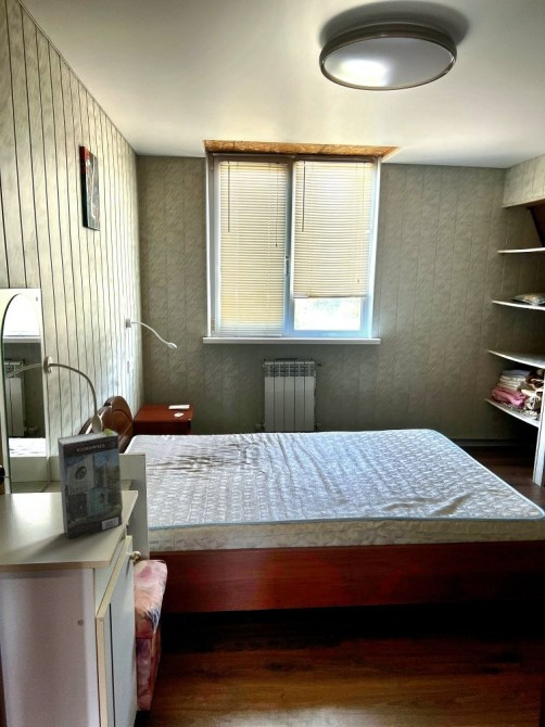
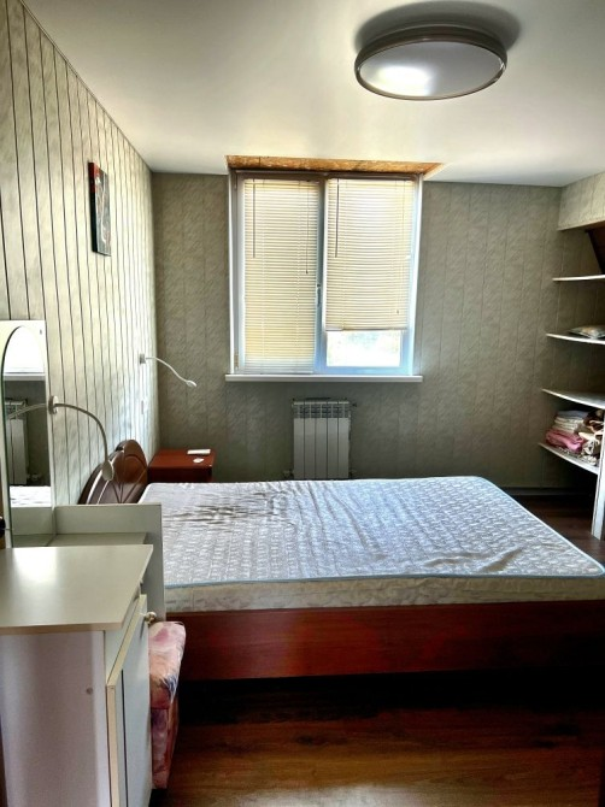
- book [56,428,124,540]
